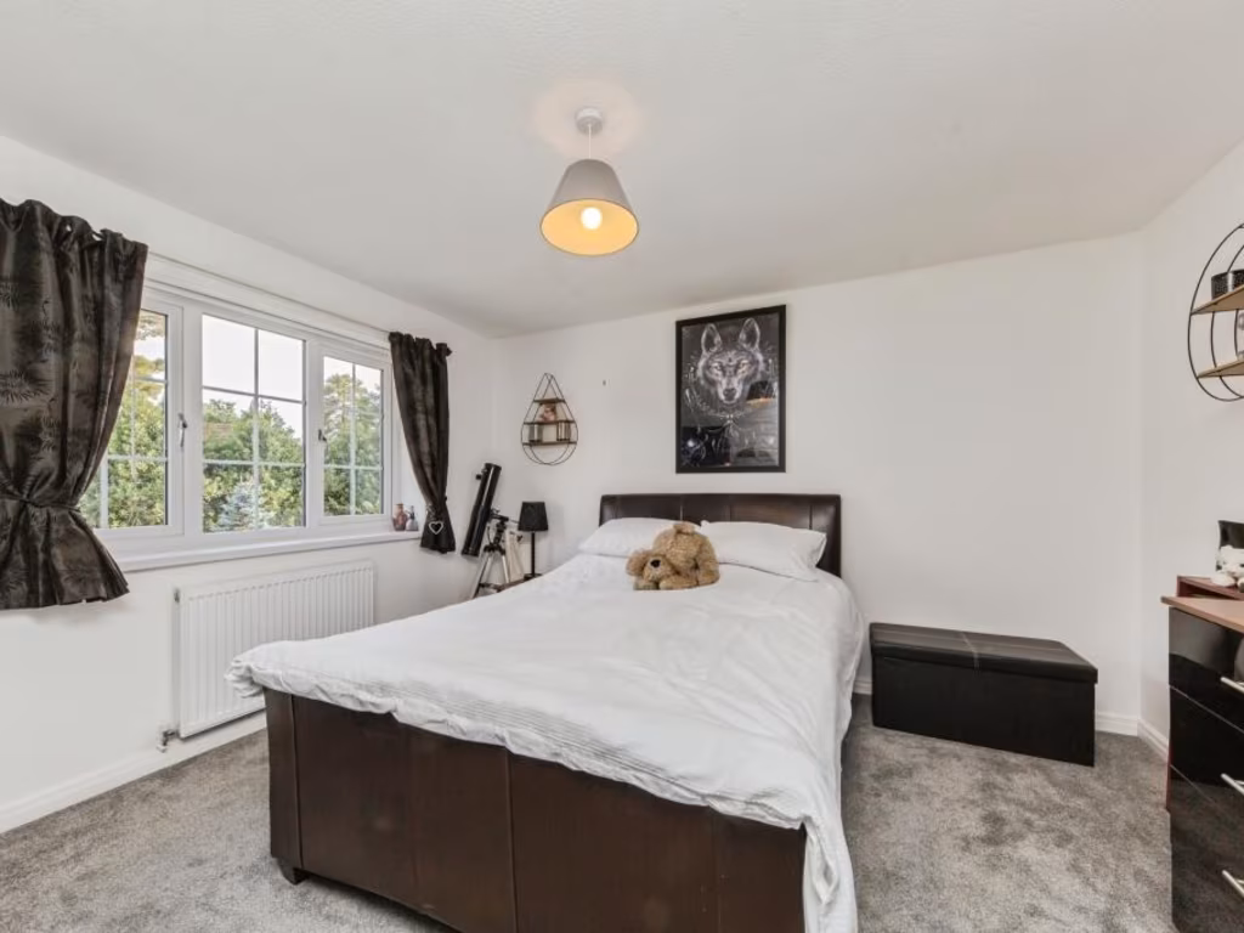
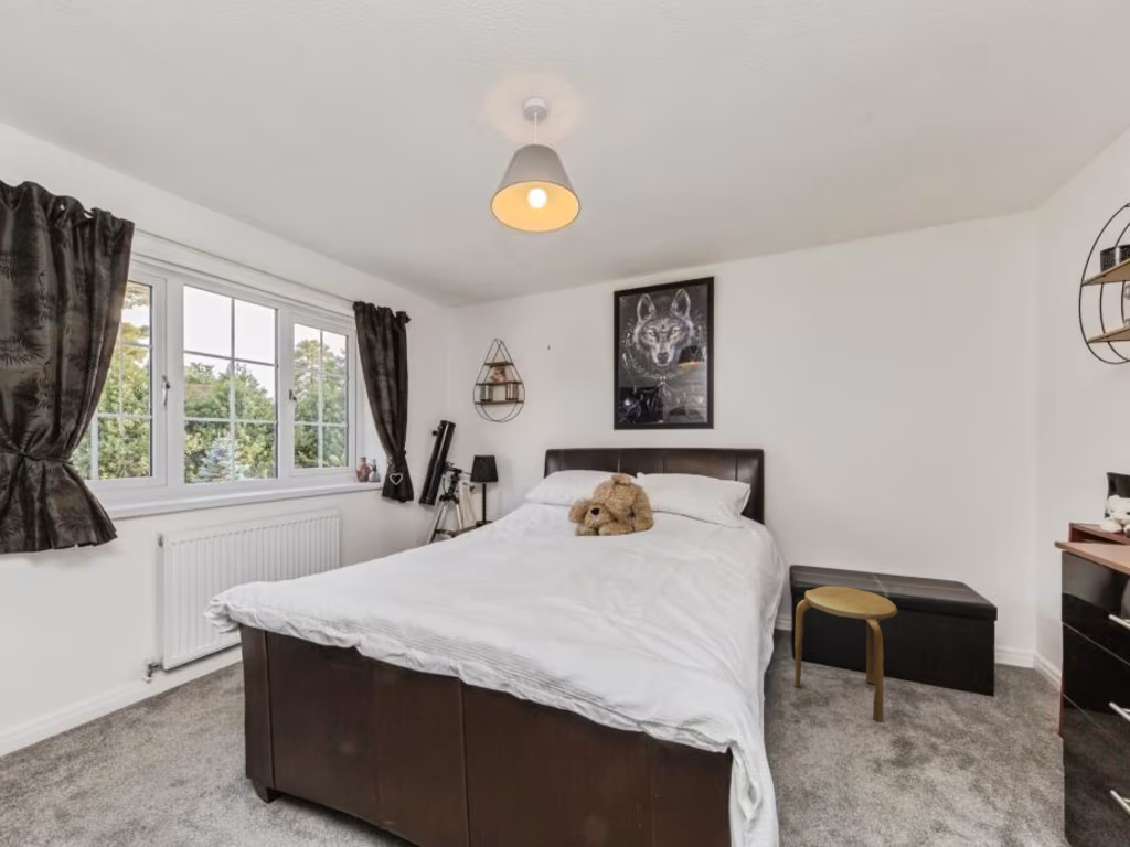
+ stool [793,585,898,723]
